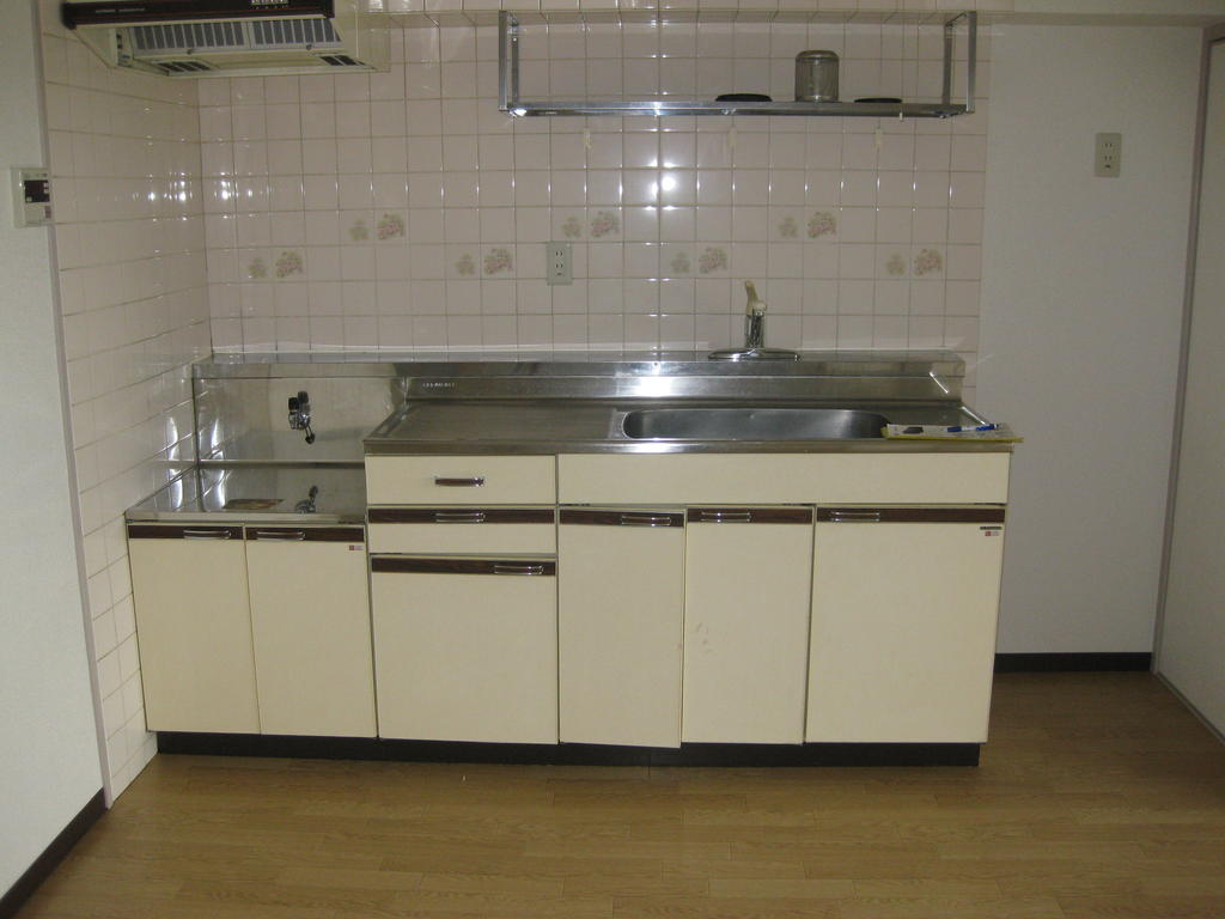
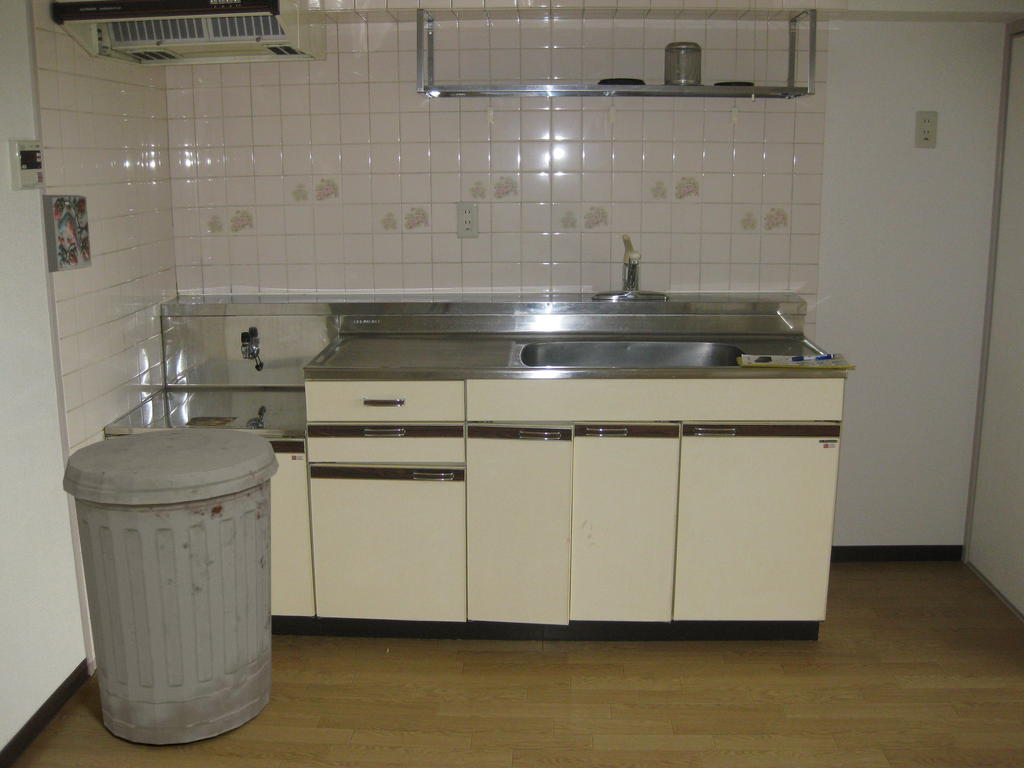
+ decorative tile [41,194,93,274]
+ trash can [62,427,280,745]
